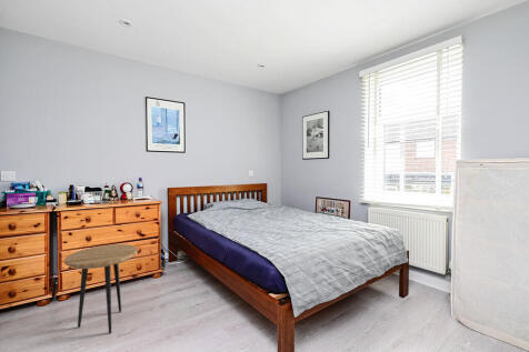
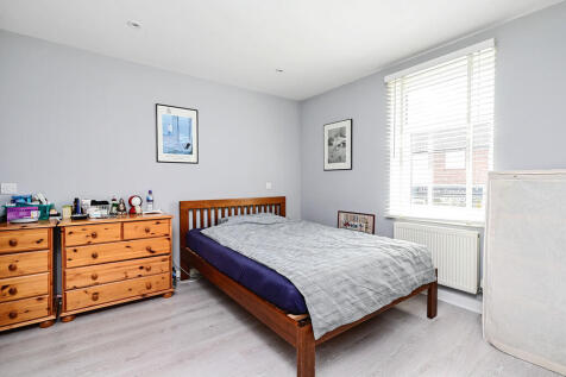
- side table [63,243,139,334]
